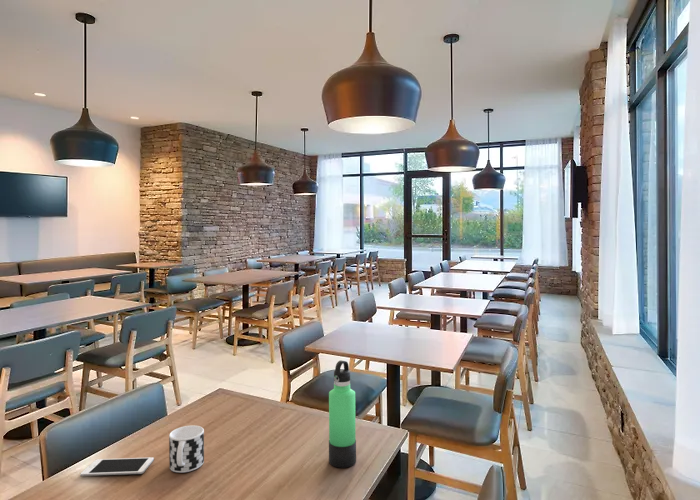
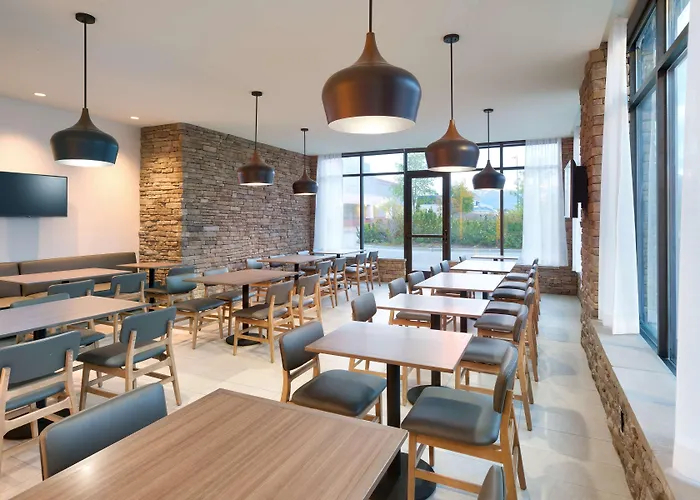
- cup [168,425,205,474]
- cell phone [79,456,155,477]
- thermos bottle [328,359,357,469]
